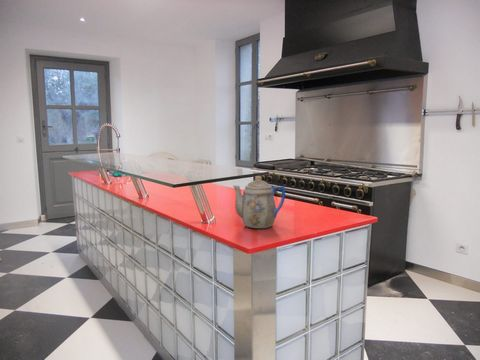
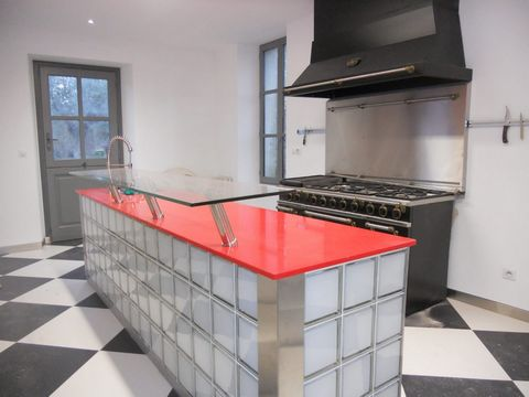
- teapot [232,175,286,229]
